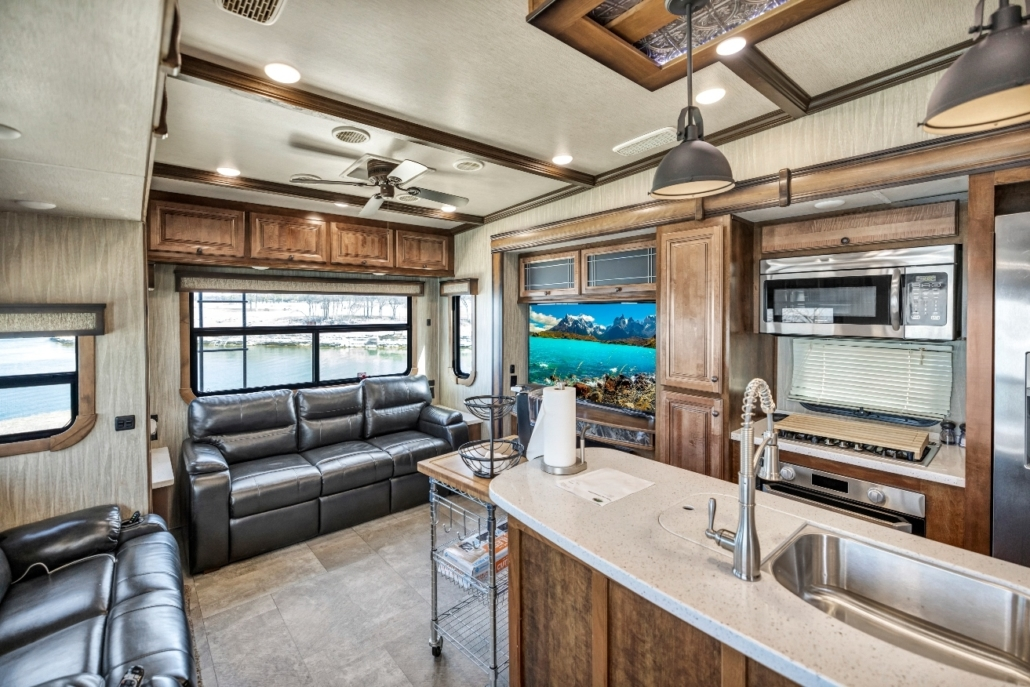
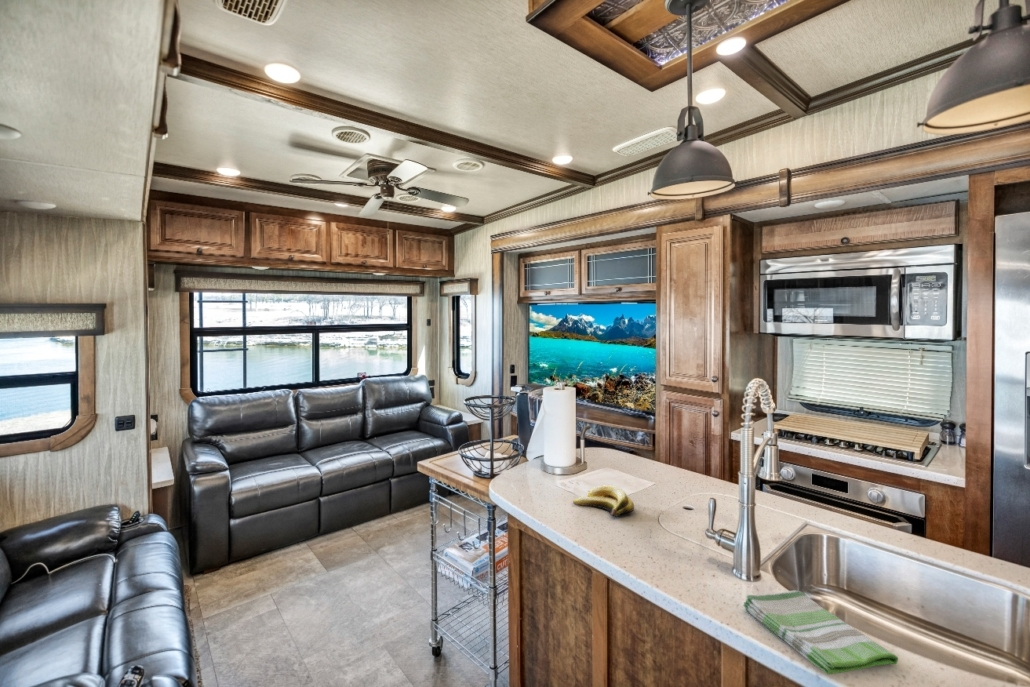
+ banana [572,484,635,518]
+ dish towel [742,589,899,675]
